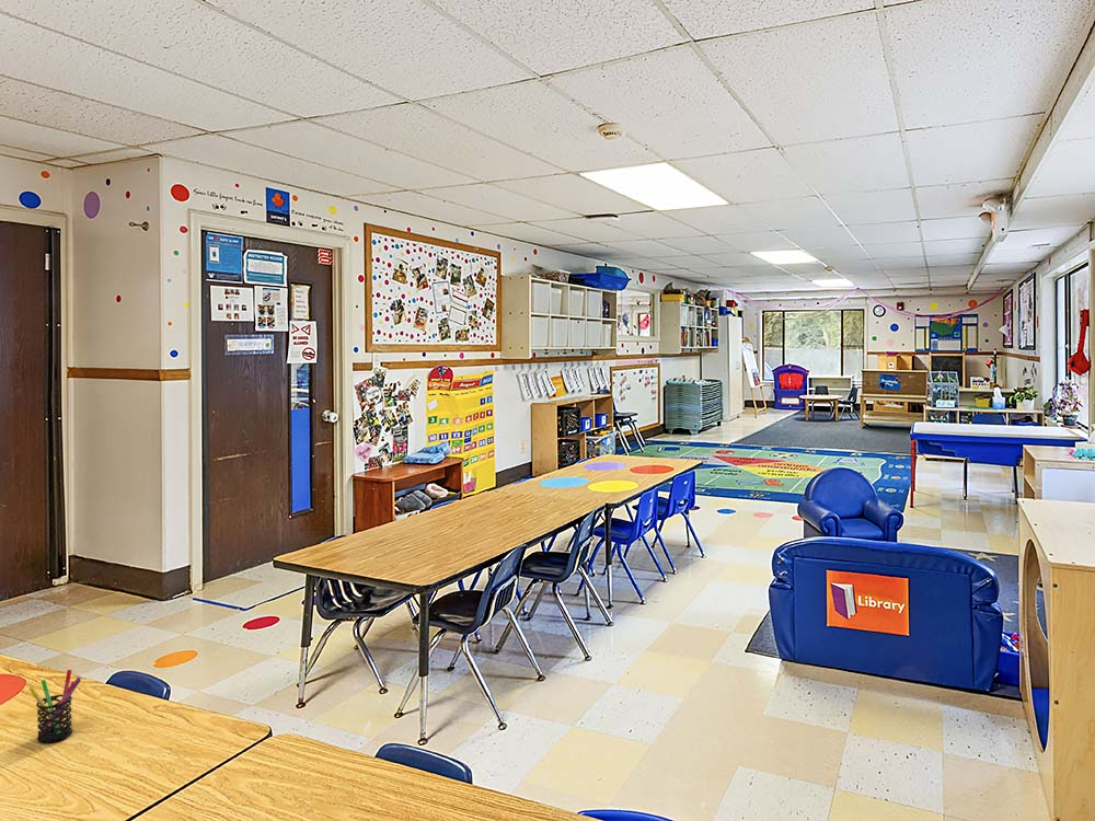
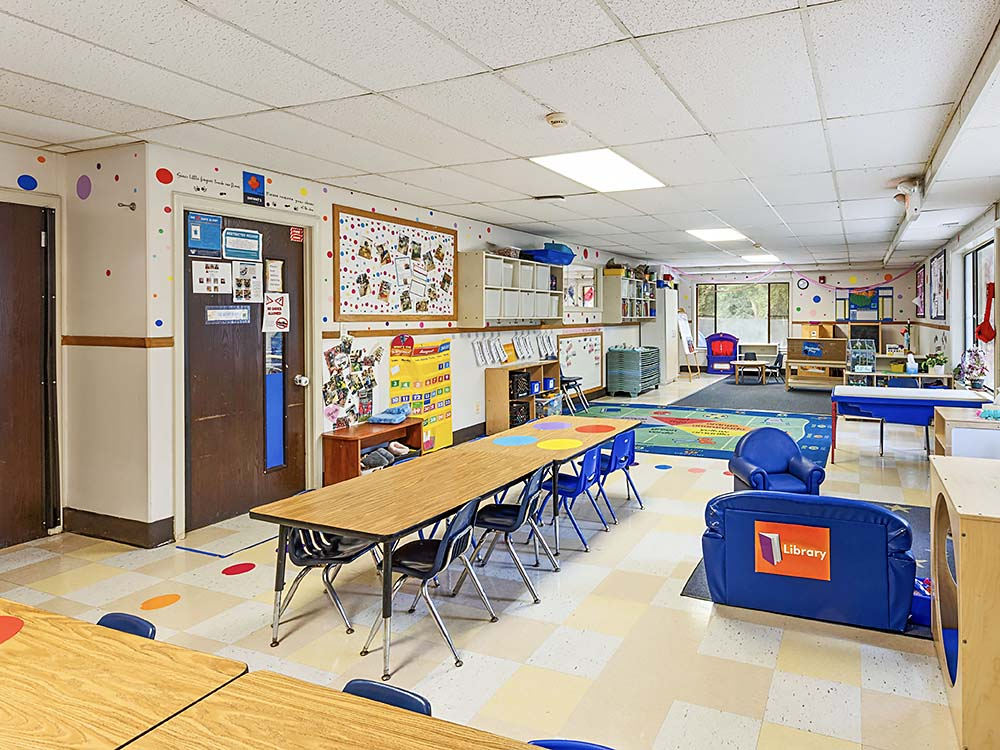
- pen holder [28,669,82,743]
